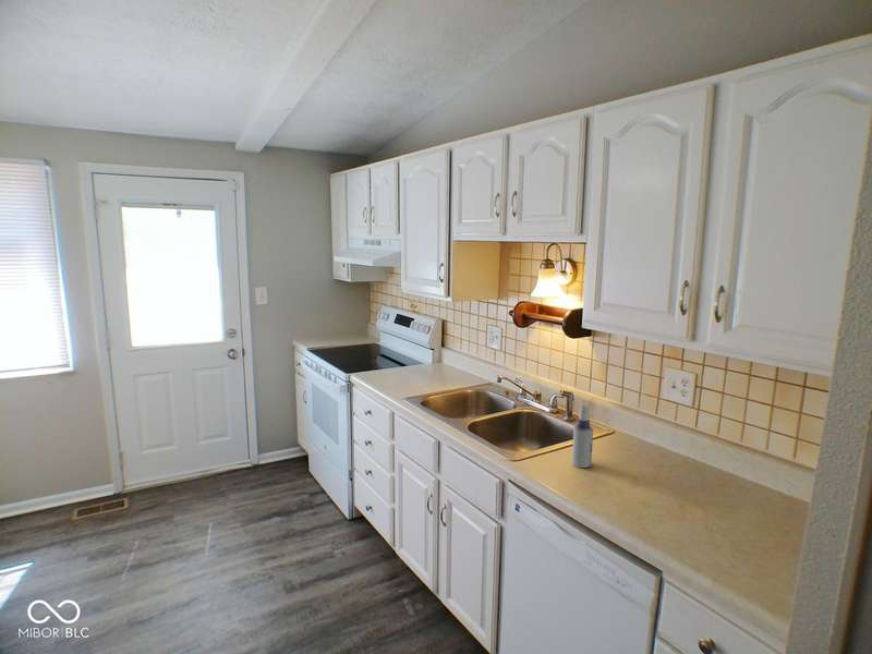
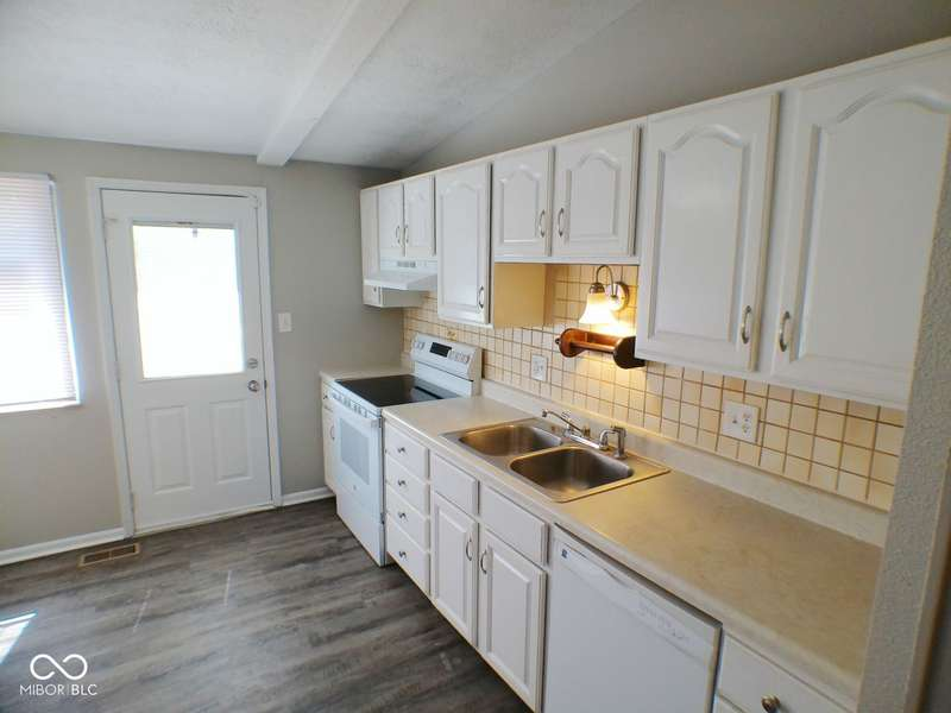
- spray bottle [571,405,594,469]
